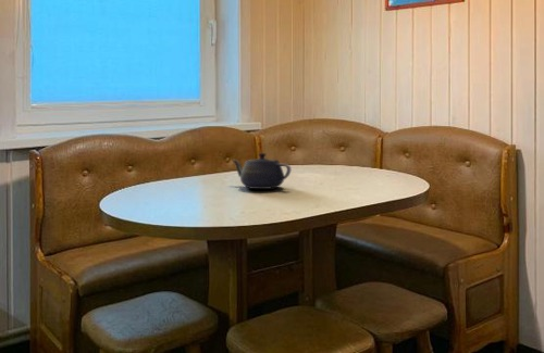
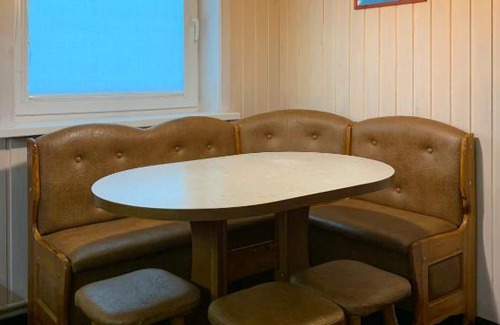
- teapot [231,152,293,190]
